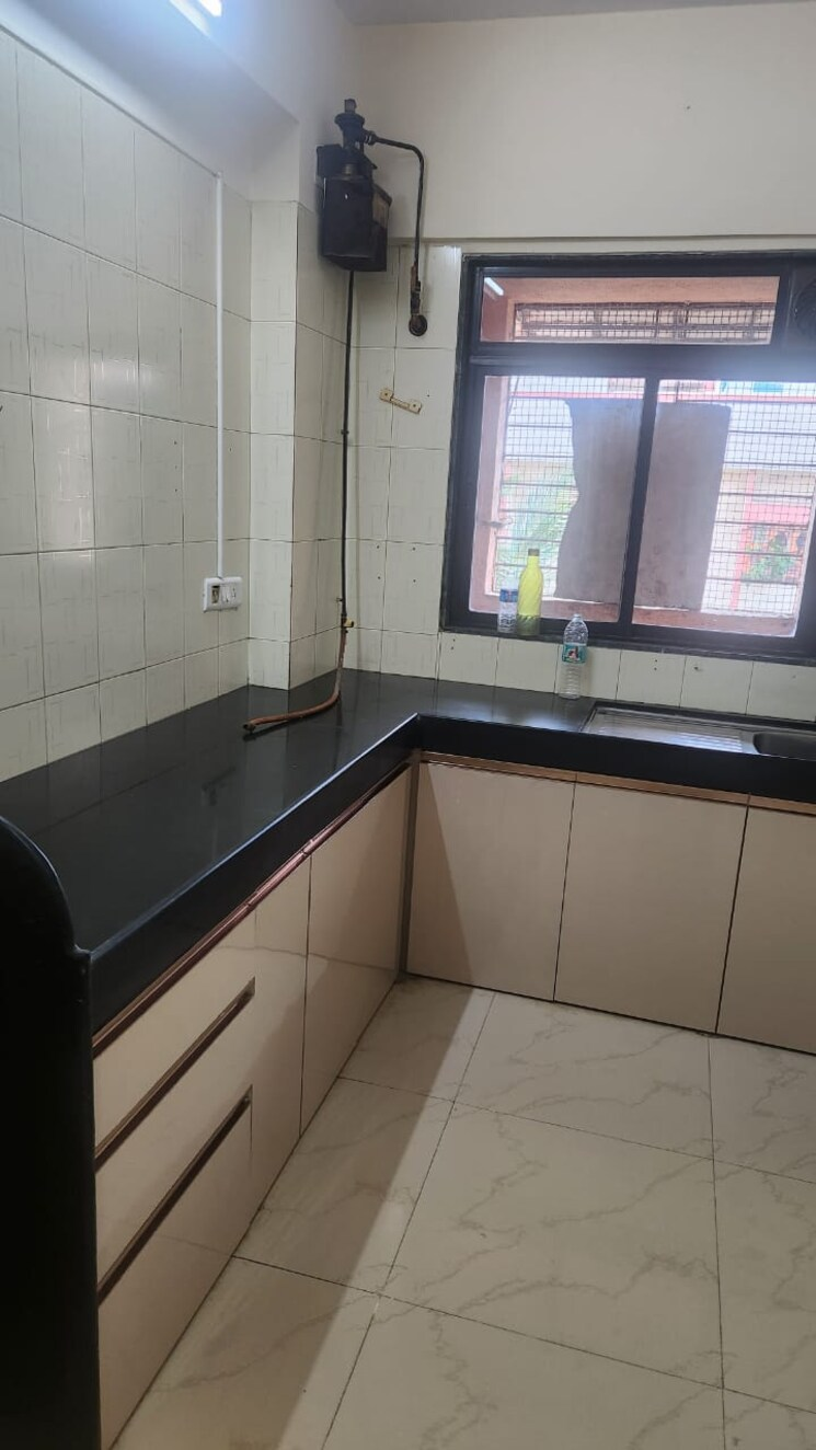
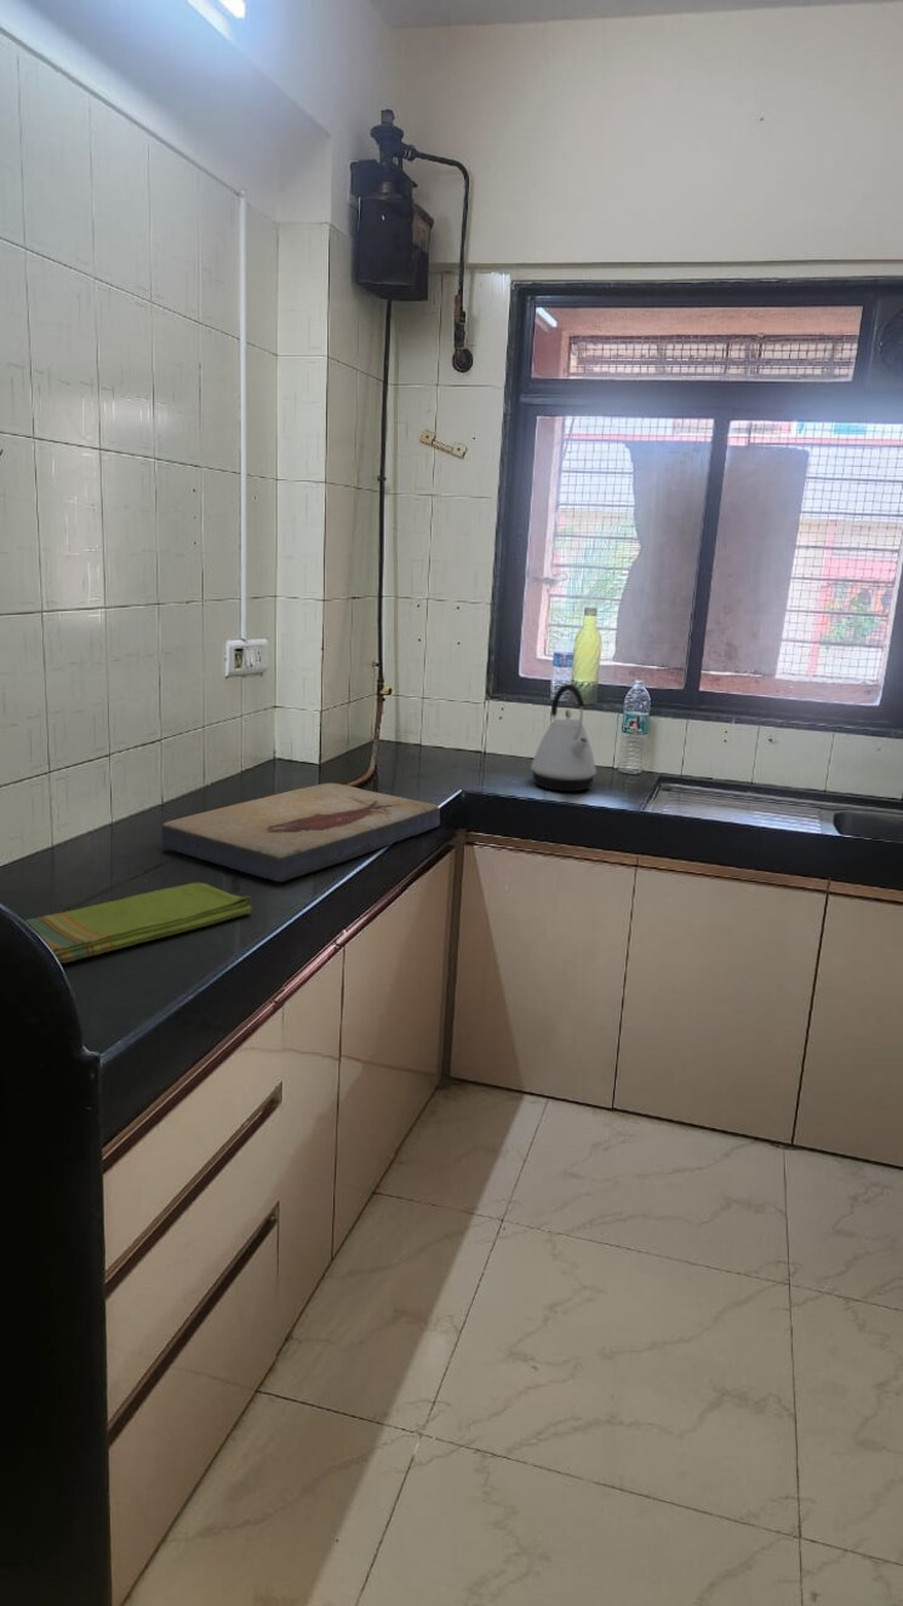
+ dish towel [23,882,252,964]
+ kettle [530,683,598,792]
+ fish fossil [161,782,441,883]
